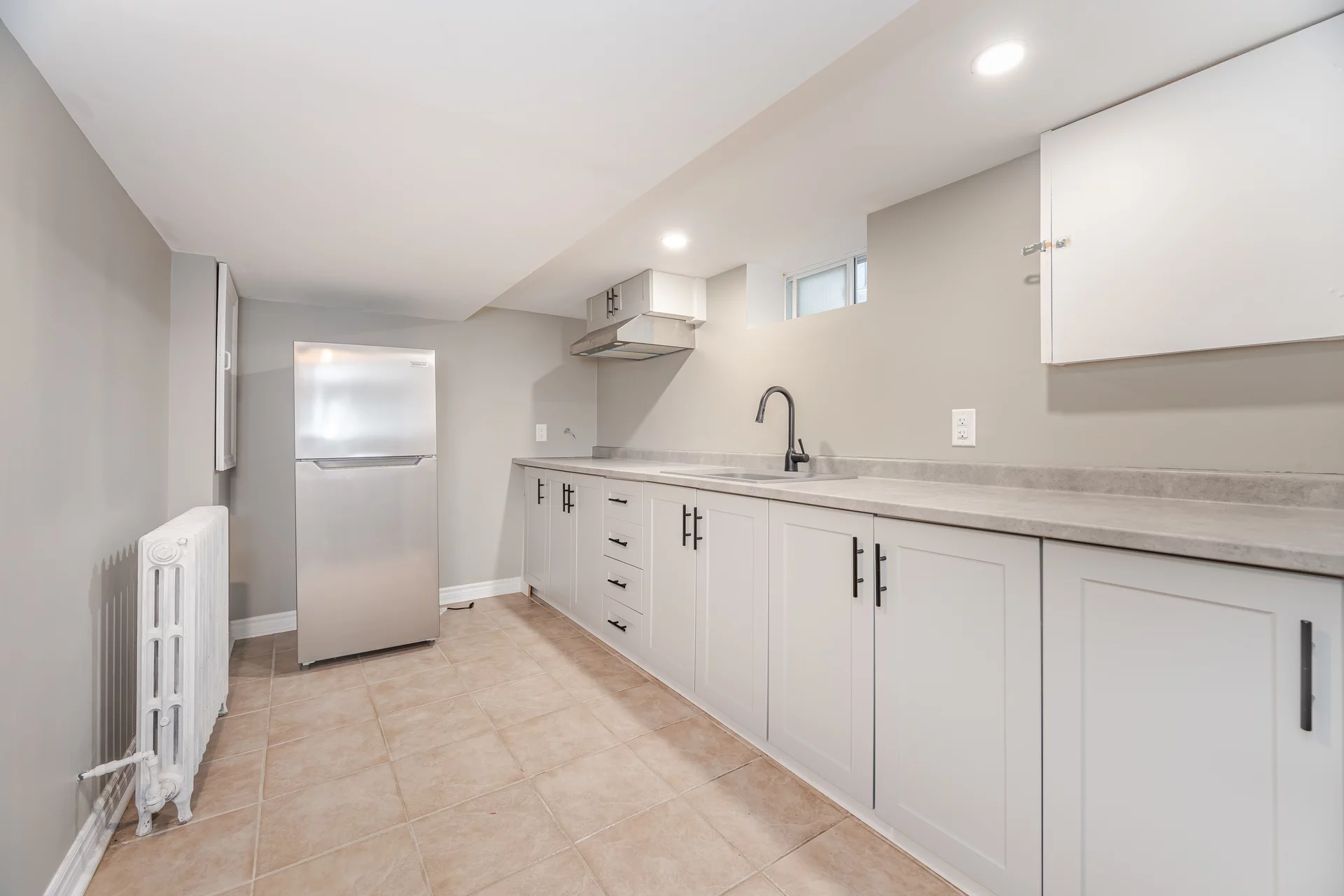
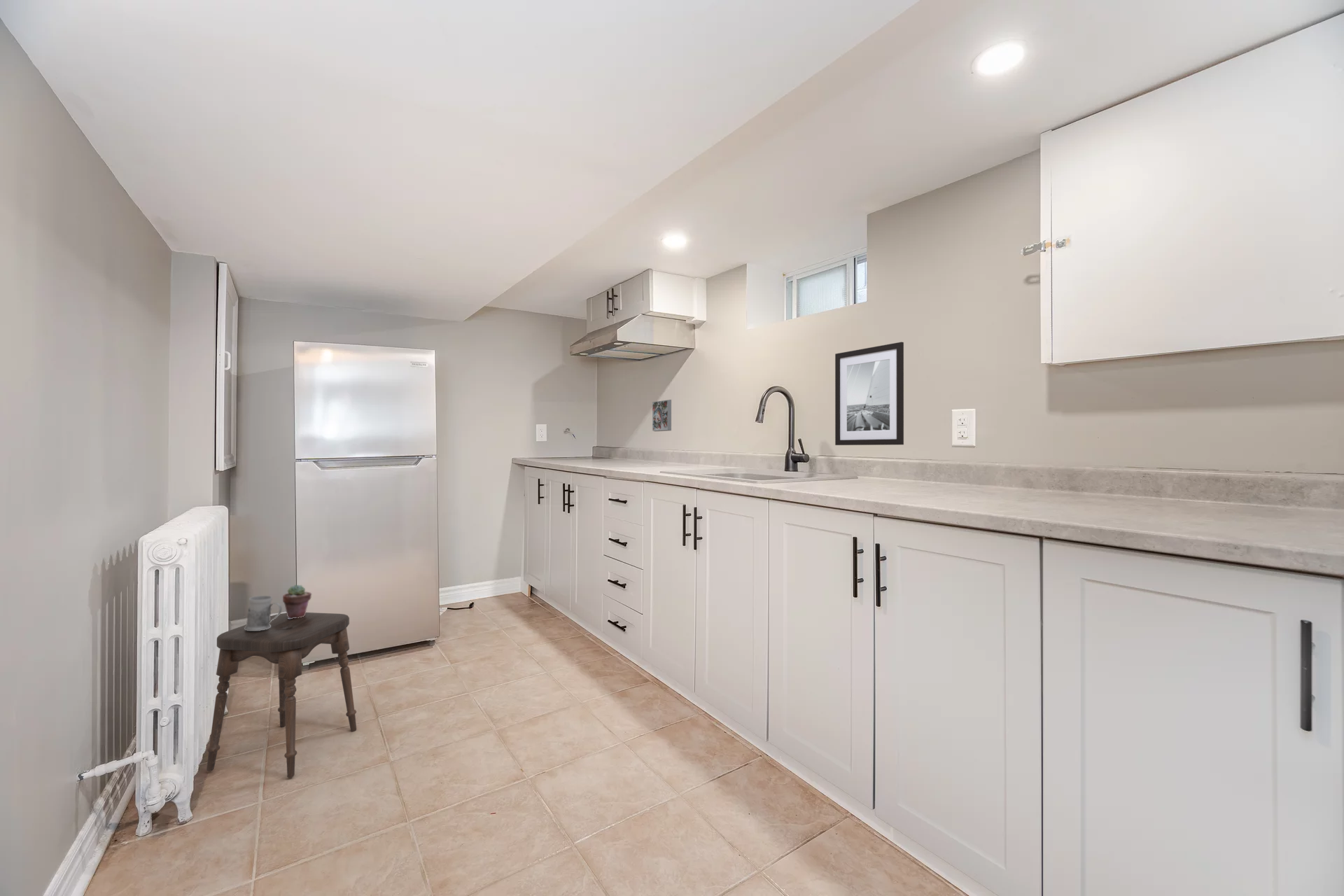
+ decorative tile [652,399,672,432]
+ wall art [834,342,904,446]
+ stool [206,612,357,778]
+ mug [244,595,283,631]
+ potted succulent [282,584,312,619]
